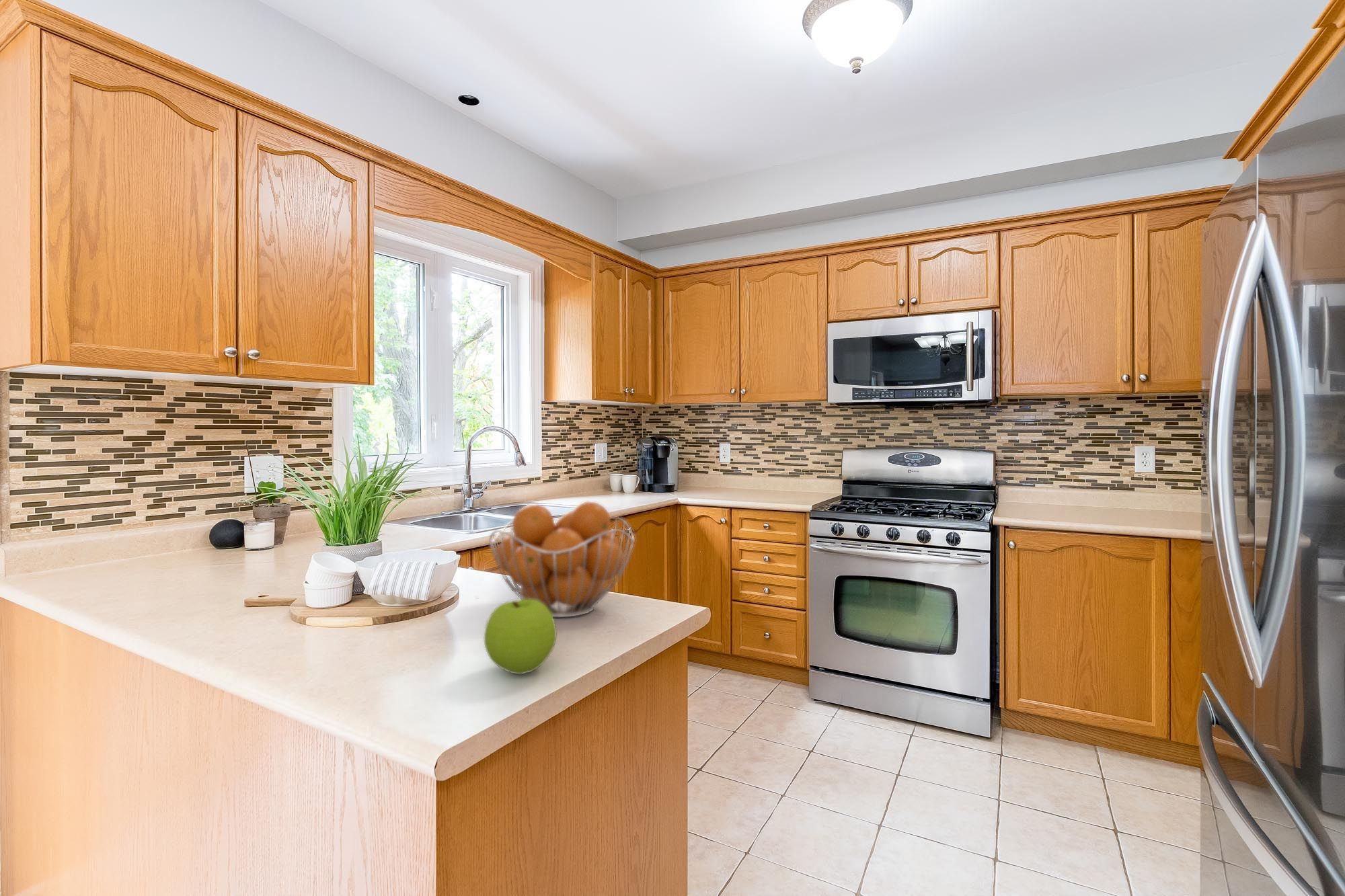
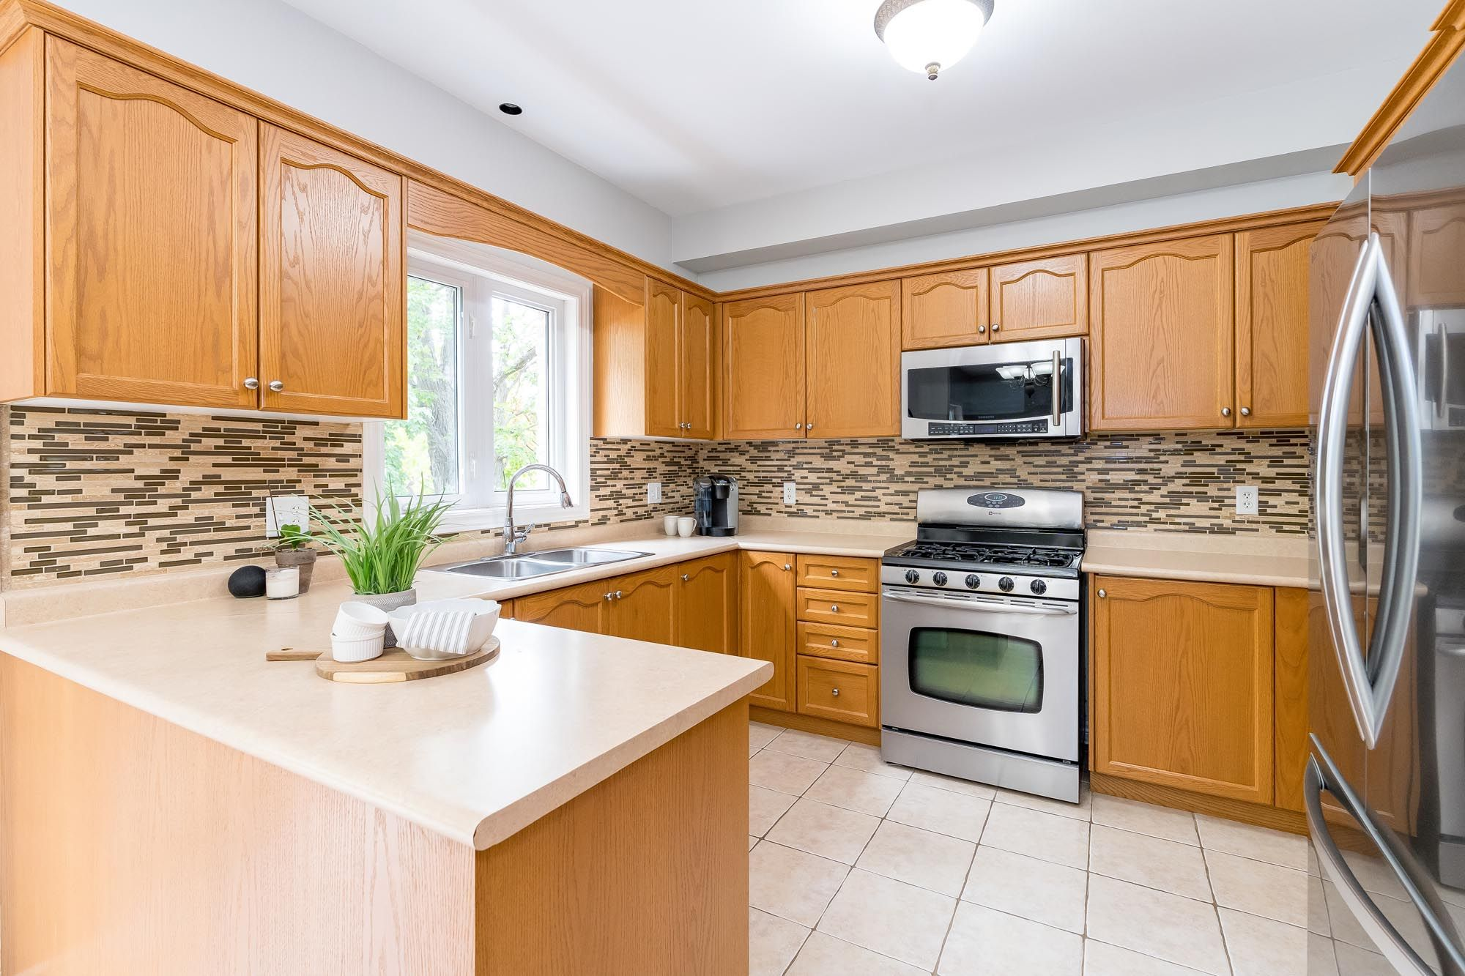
- fruit basket [488,501,636,618]
- apple [484,599,558,675]
